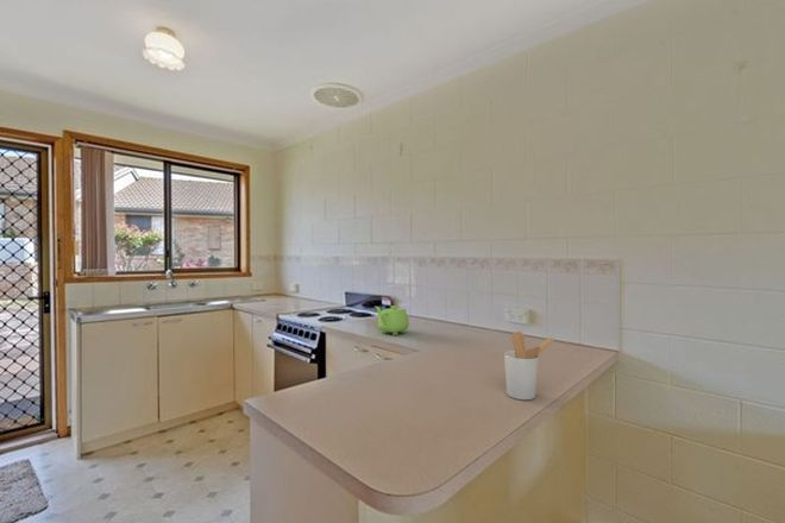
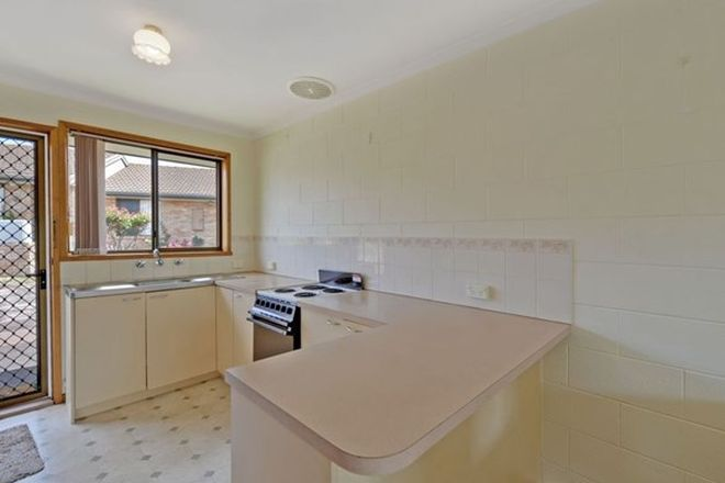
- teapot [375,304,410,336]
- utensil holder [503,330,555,401]
